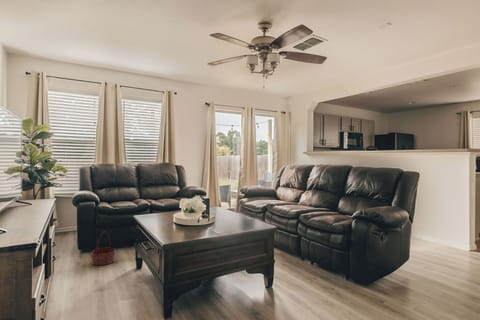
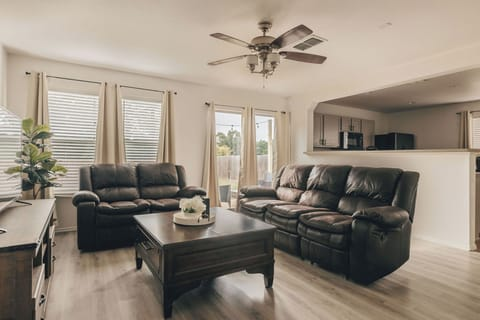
- basket [89,230,117,266]
